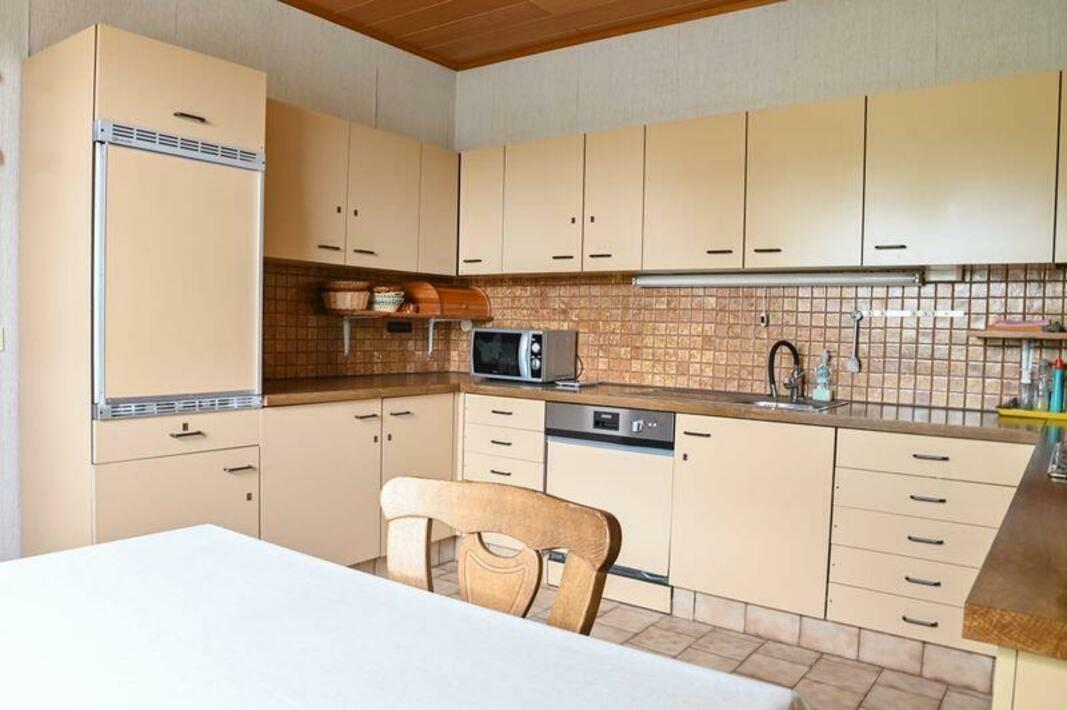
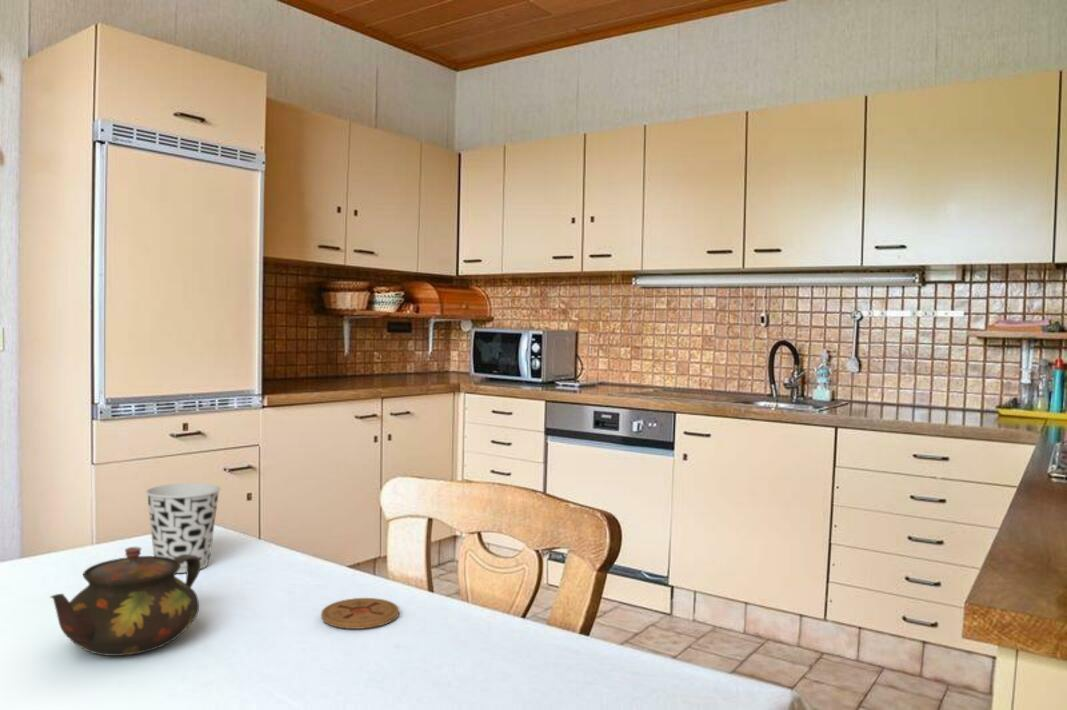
+ teapot [49,546,201,657]
+ cup [144,482,222,574]
+ coaster [320,597,400,630]
